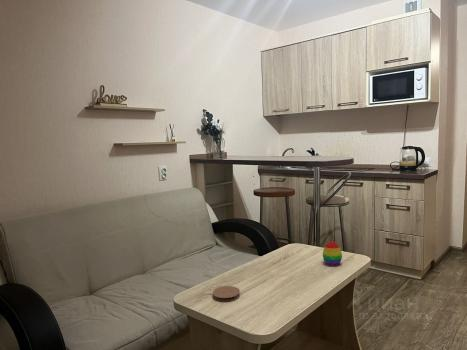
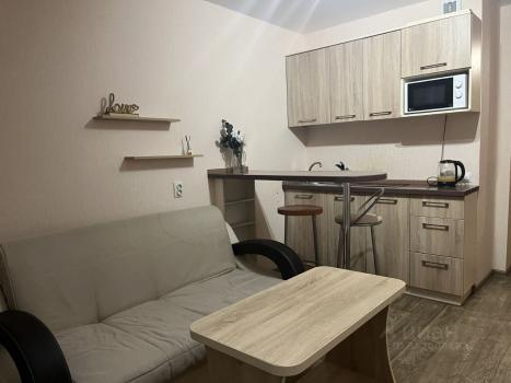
- decorative egg [322,240,343,267]
- coaster [212,285,241,303]
